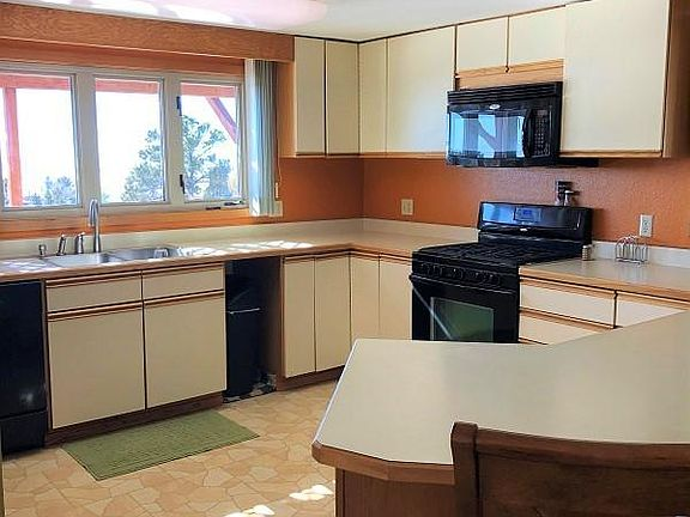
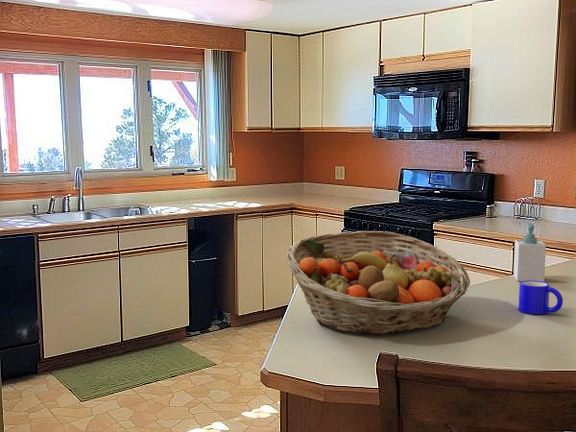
+ fruit basket [286,230,471,336]
+ soap bottle [513,222,547,282]
+ mug [517,280,564,315]
